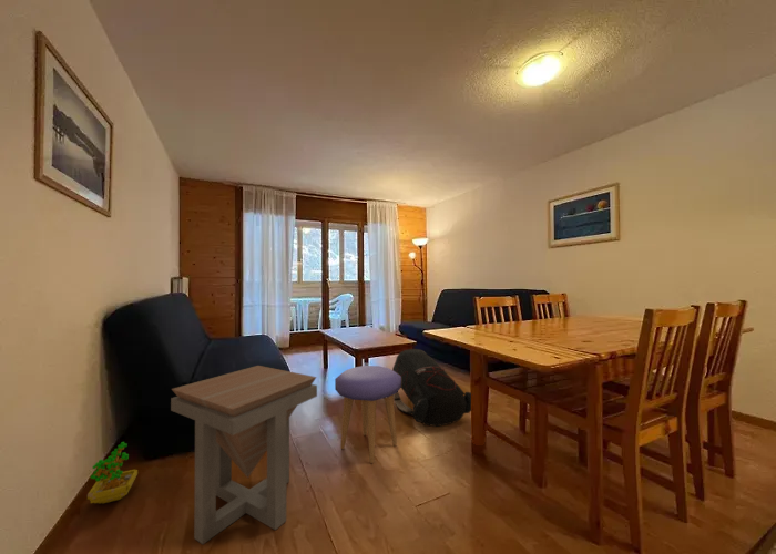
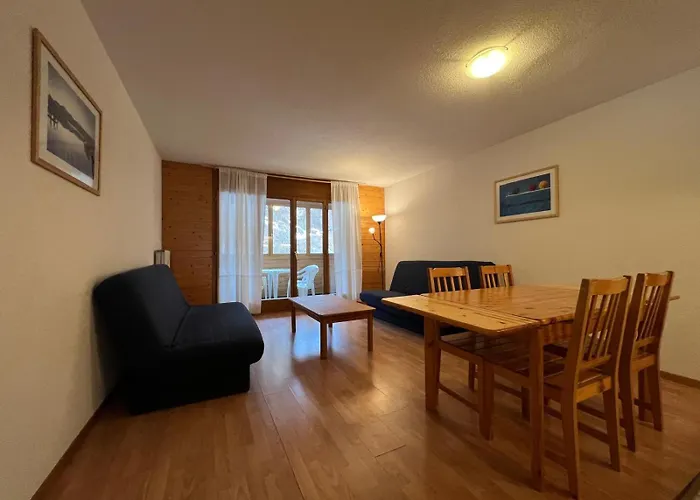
- decorative plant [86,441,139,505]
- backpack [391,348,472,428]
- stool [334,365,401,464]
- side table [170,365,318,545]
